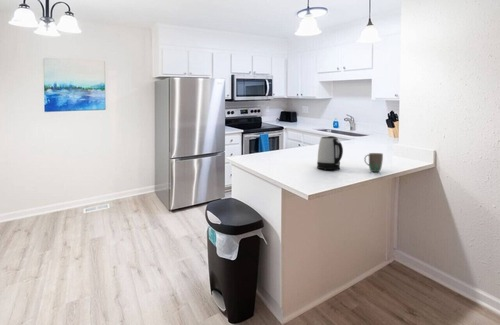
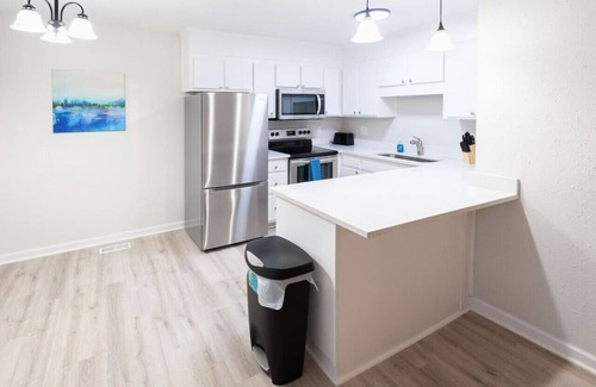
- mug [363,152,384,173]
- kettle [316,135,344,171]
